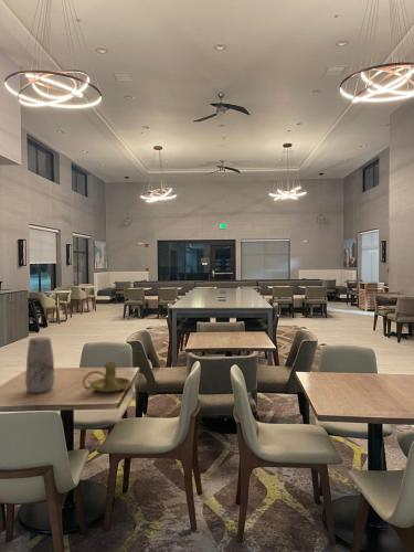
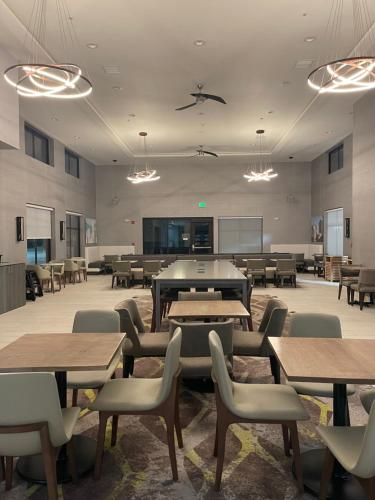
- candle holder [82,361,131,393]
- vase [24,337,55,394]
